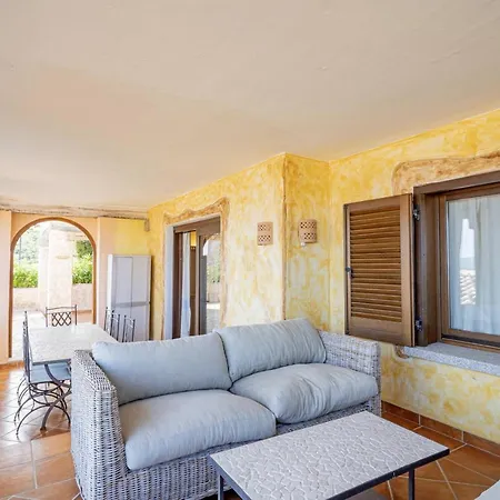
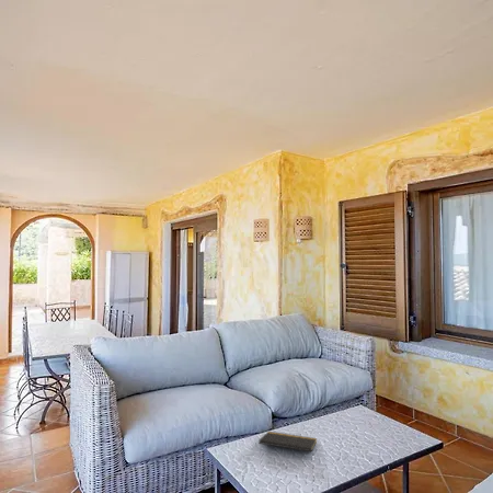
+ notepad [257,431,318,455]
